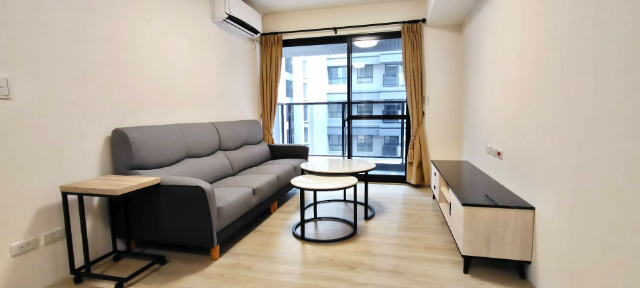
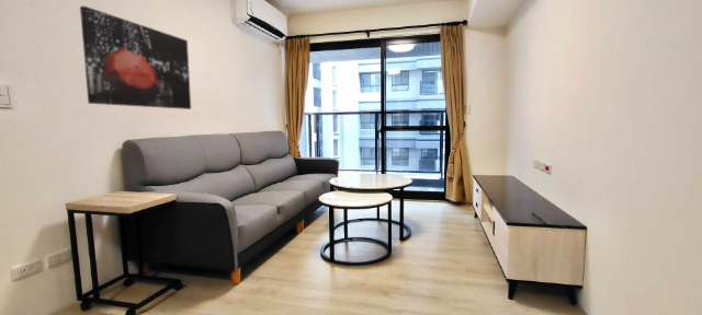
+ wall art [79,5,192,110]
